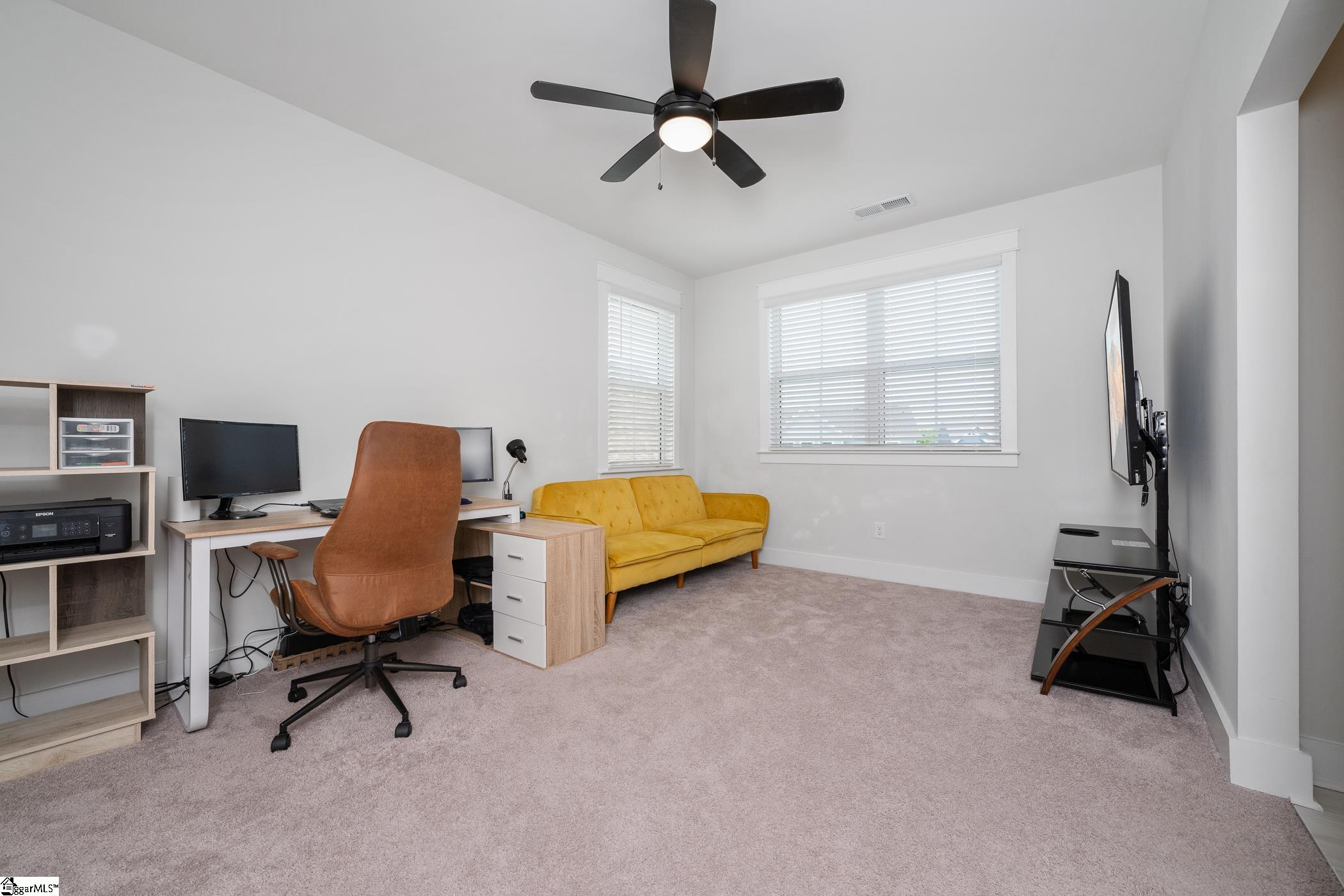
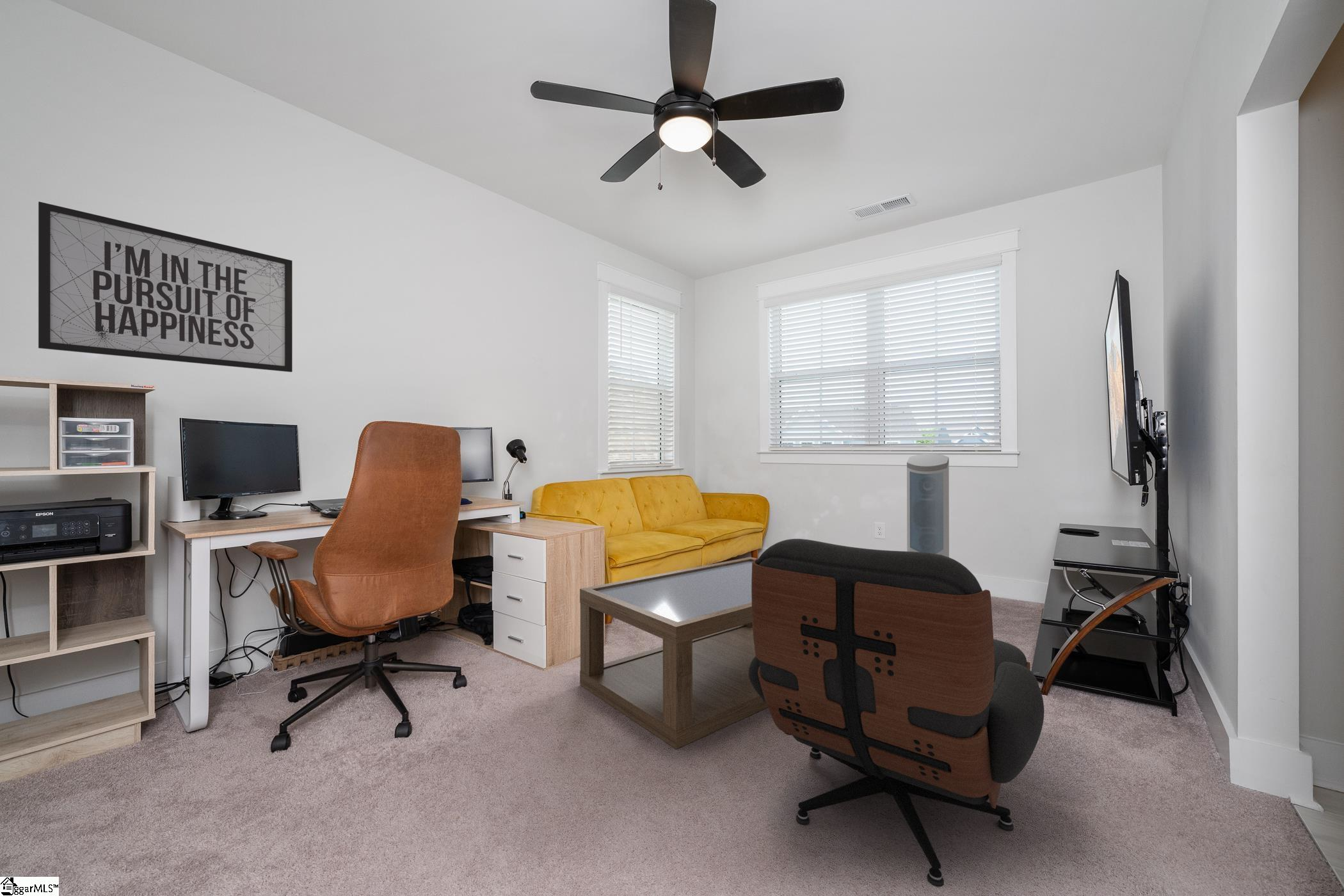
+ coffee table [579,557,768,749]
+ lounge chair [749,538,1045,888]
+ mirror [38,201,293,372]
+ air purifier [906,453,950,557]
